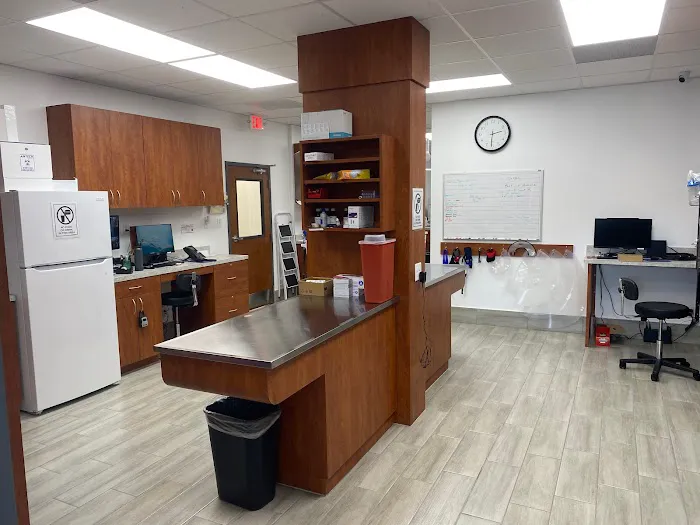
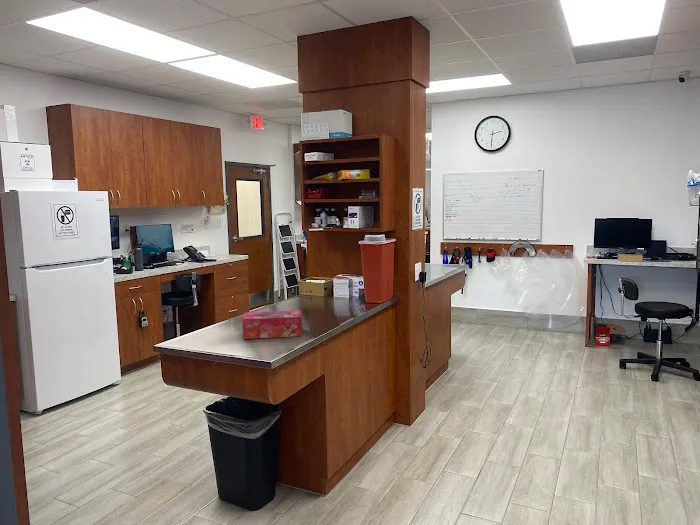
+ tissue box [241,309,303,340]
